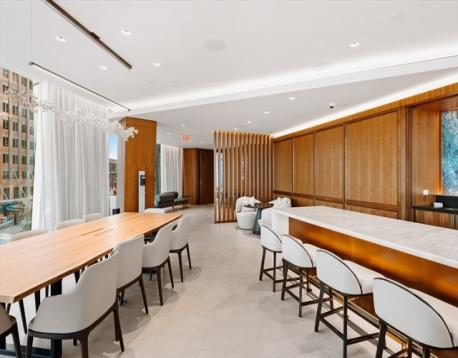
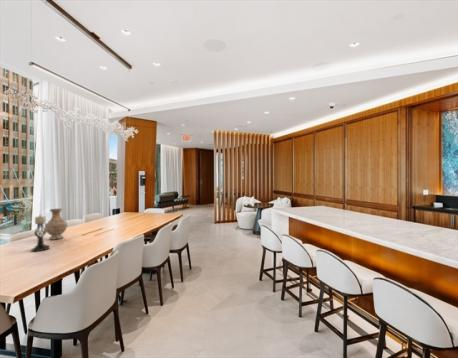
+ vase [44,208,68,241]
+ candle holder [30,214,51,252]
